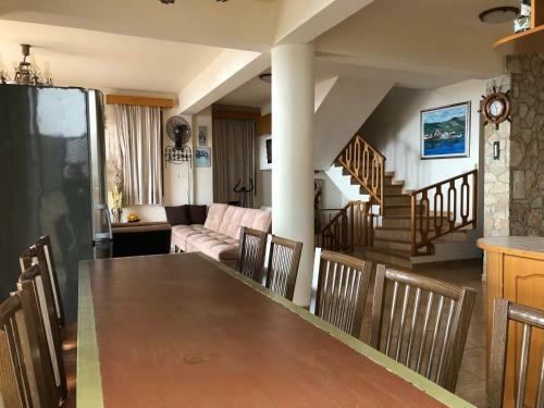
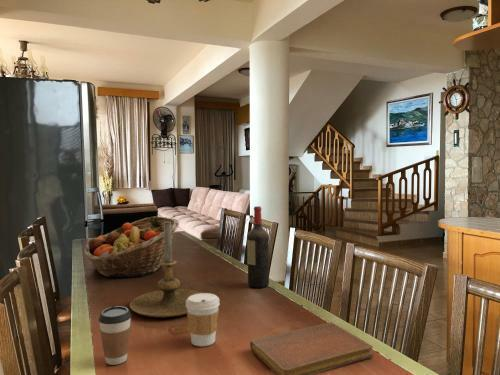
+ notebook [249,321,374,375]
+ fruit basket [83,216,180,278]
+ coffee cup [186,292,221,347]
+ candle holder [129,221,202,318]
+ wine bottle [246,205,270,289]
+ coffee cup [98,305,132,366]
